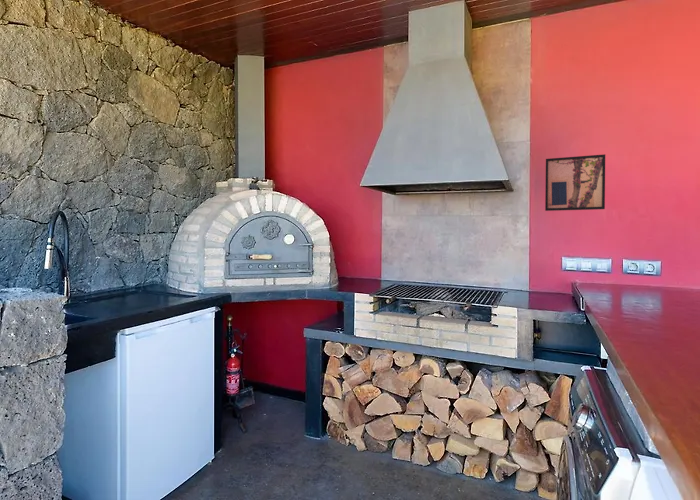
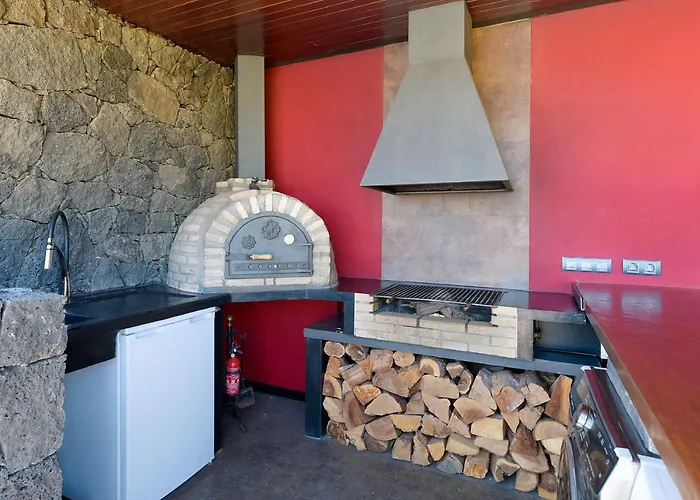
- wall art [544,153,606,212]
